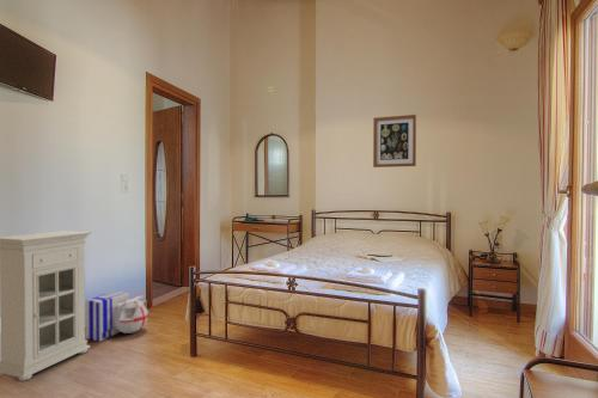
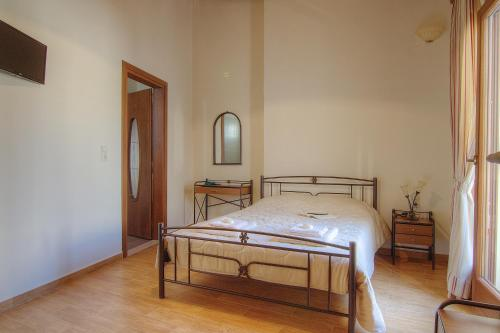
- wastebasket [85,289,150,342]
- cabinet [0,229,93,382]
- wall art [372,114,417,169]
